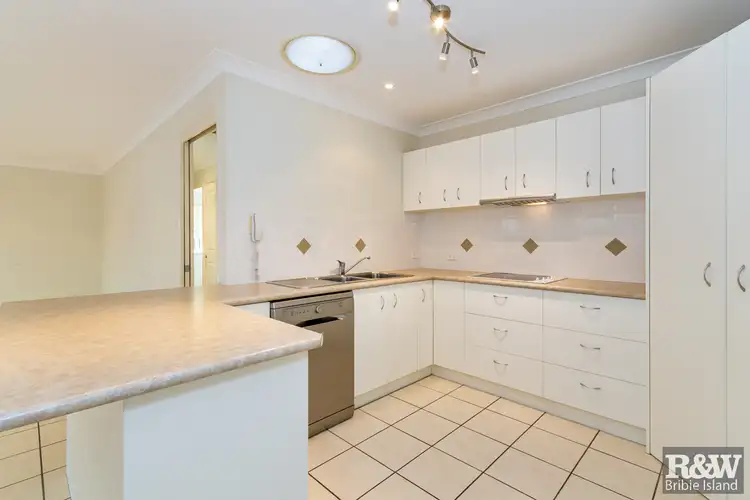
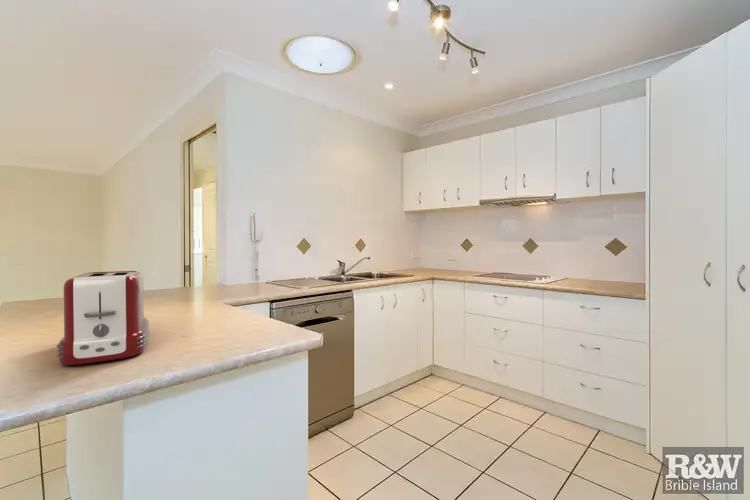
+ toaster [55,270,150,366]
